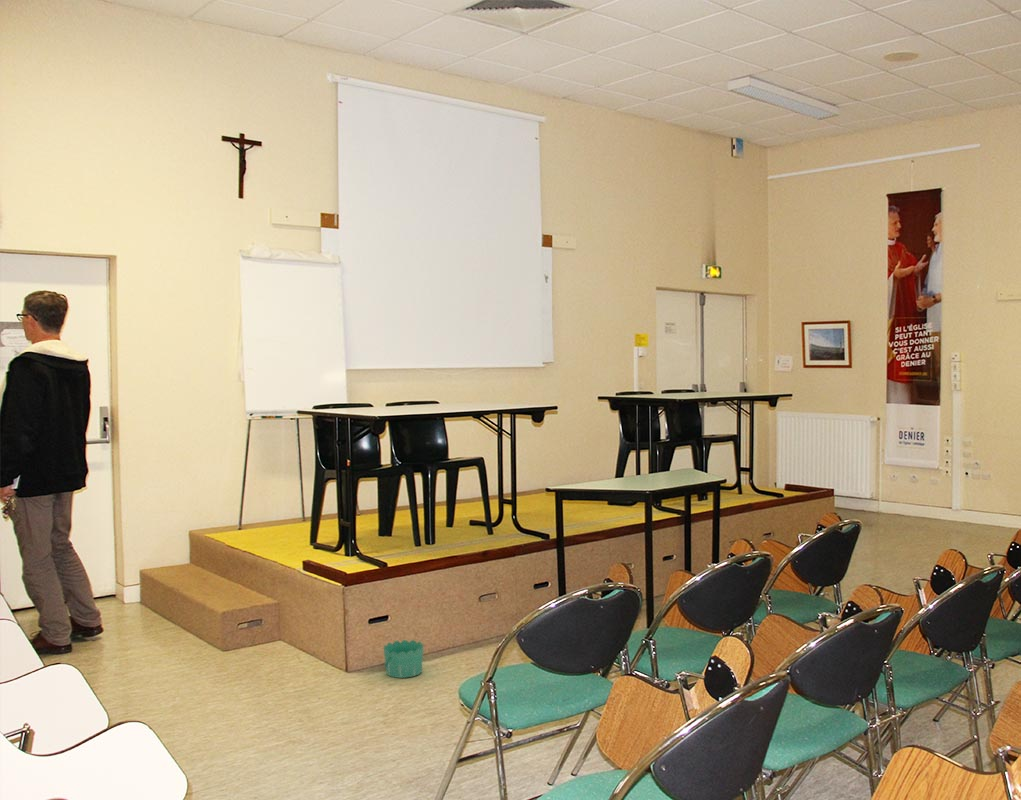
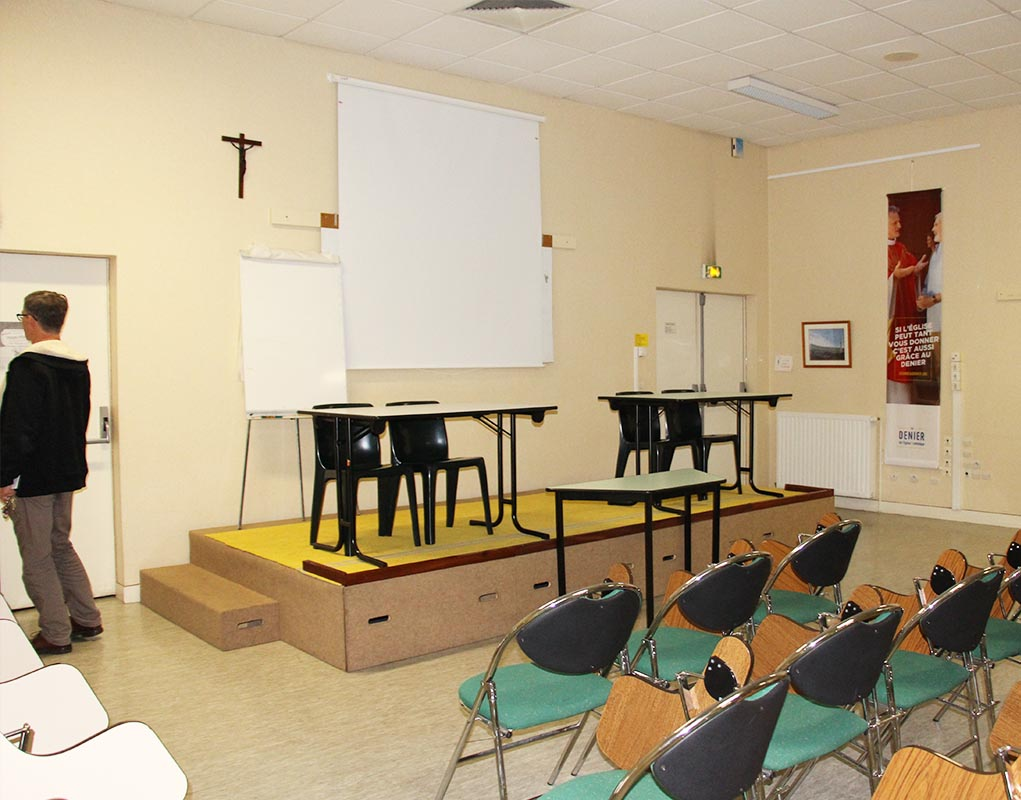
- basket [383,639,424,679]
